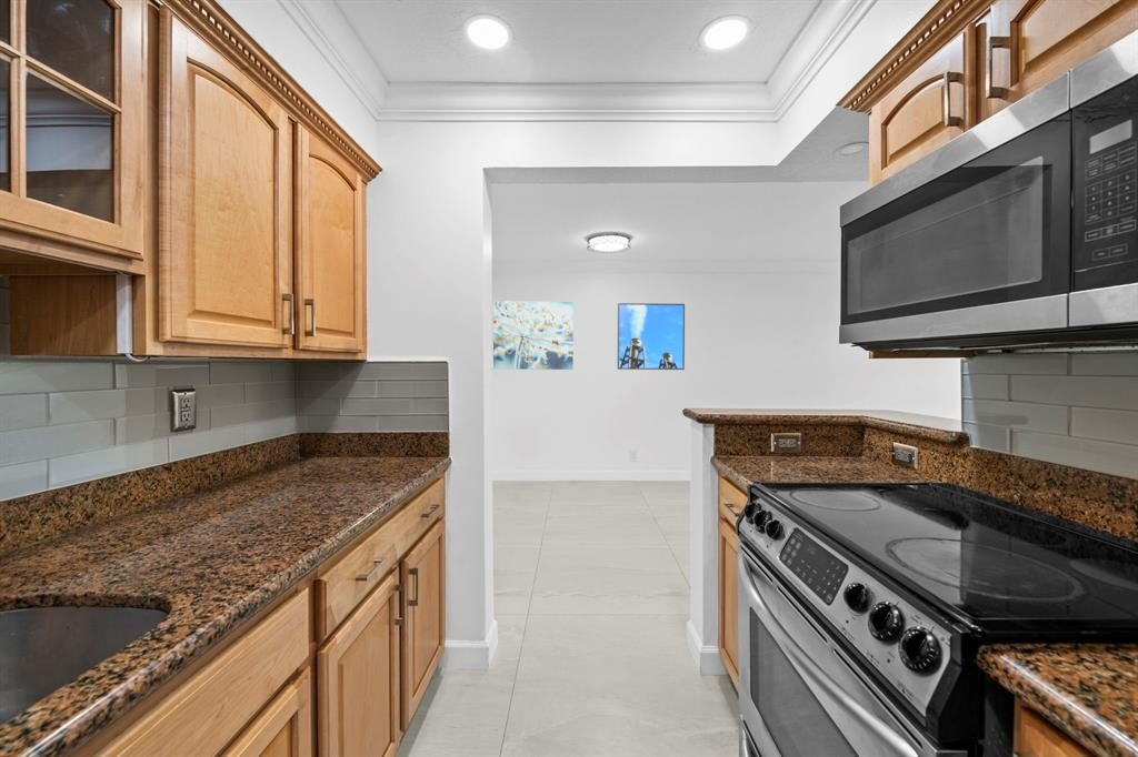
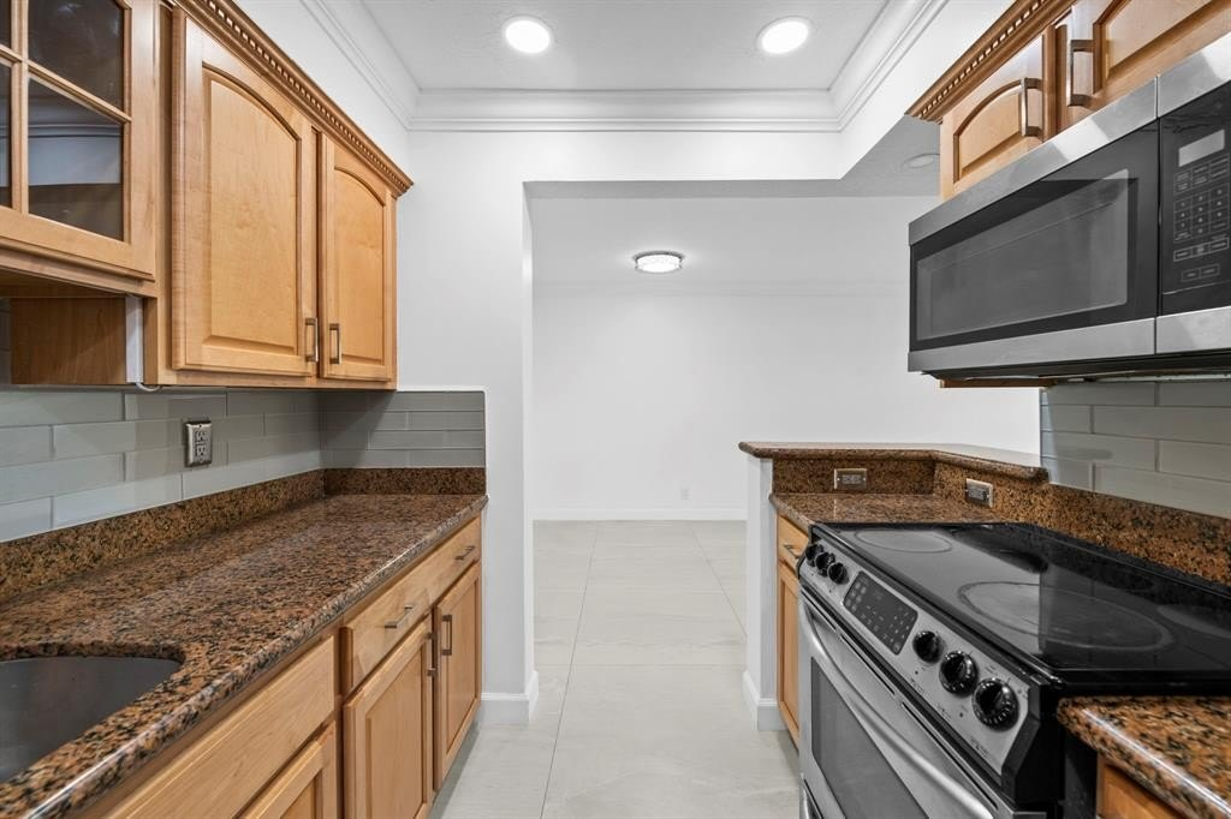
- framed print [617,302,686,371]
- wall art [492,300,575,371]
